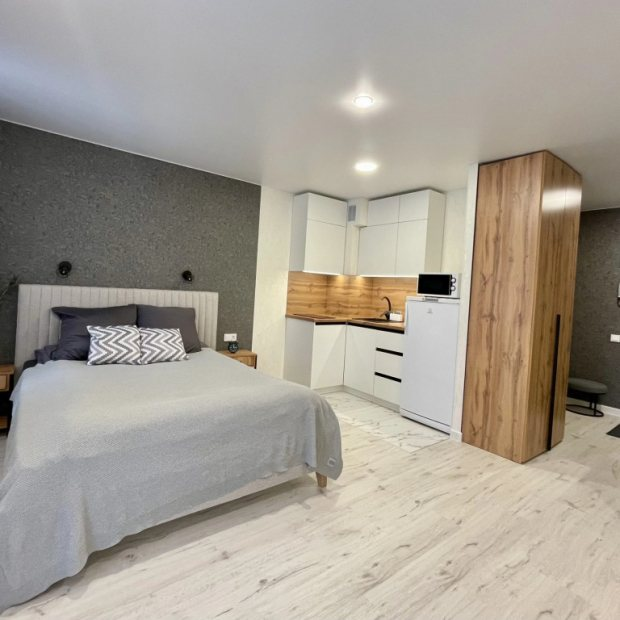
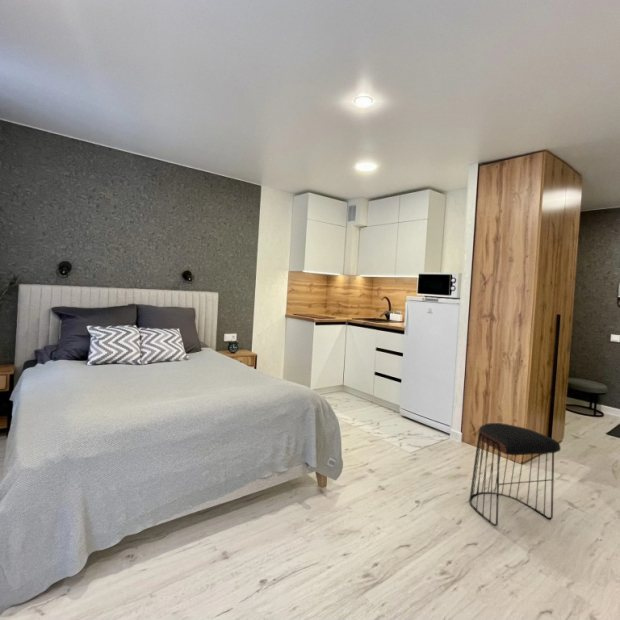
+ stool [468,422,562,527]
